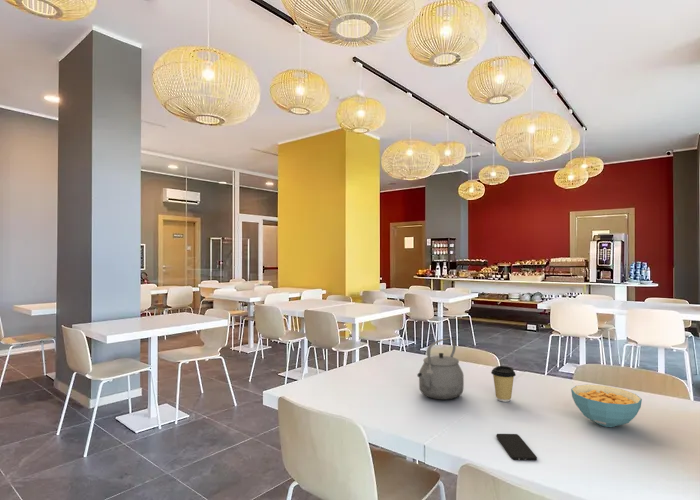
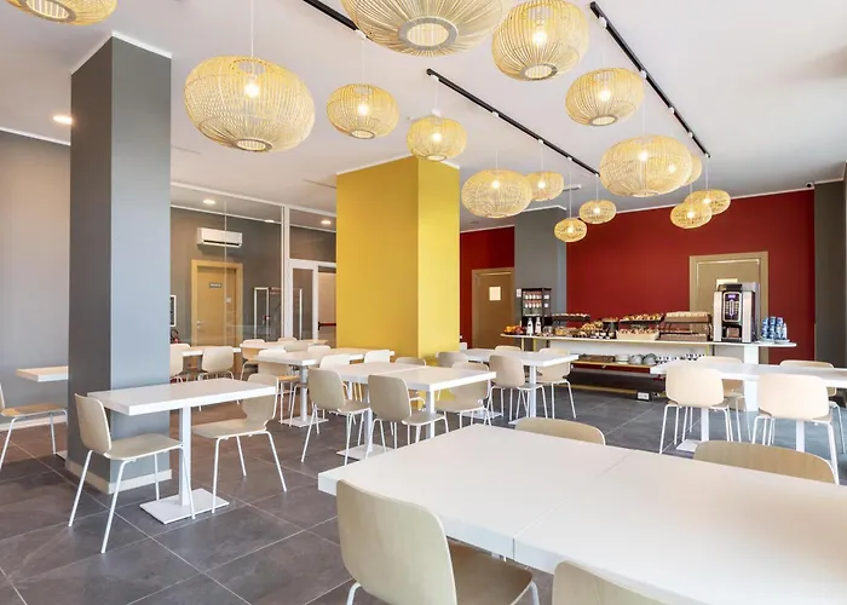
- smartphone [495,433,538,461]
- tea kettle [416,337,465,401]
- coffee cup [490,365,517,403]
- cereal bowl [570,384,643,428]
